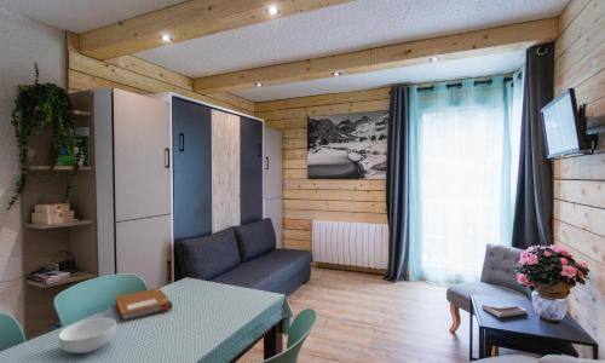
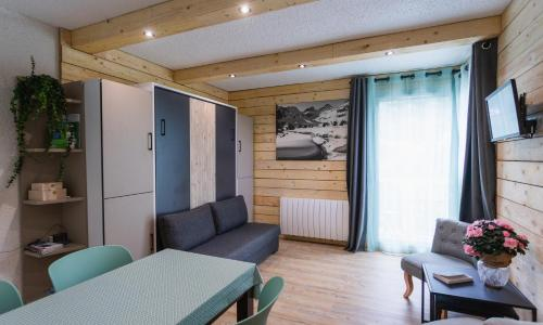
- notebook [114,287,173,323]
- cereal bowl [57,317,117,355]
